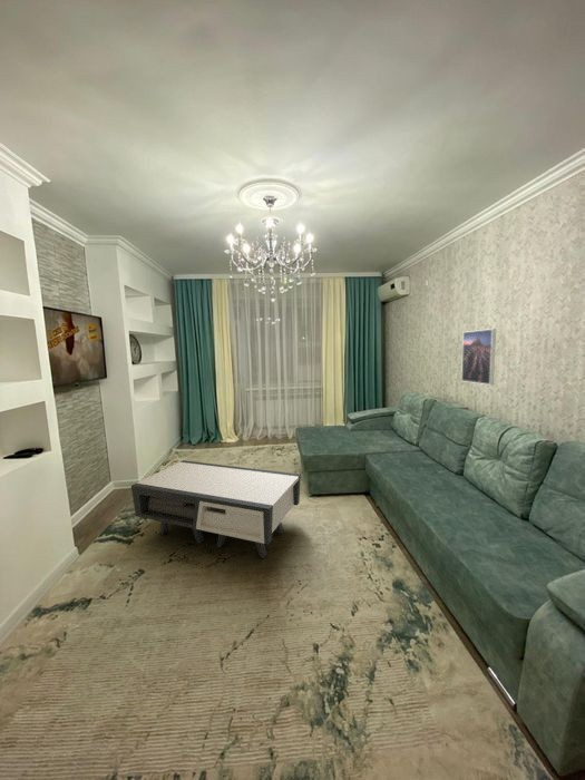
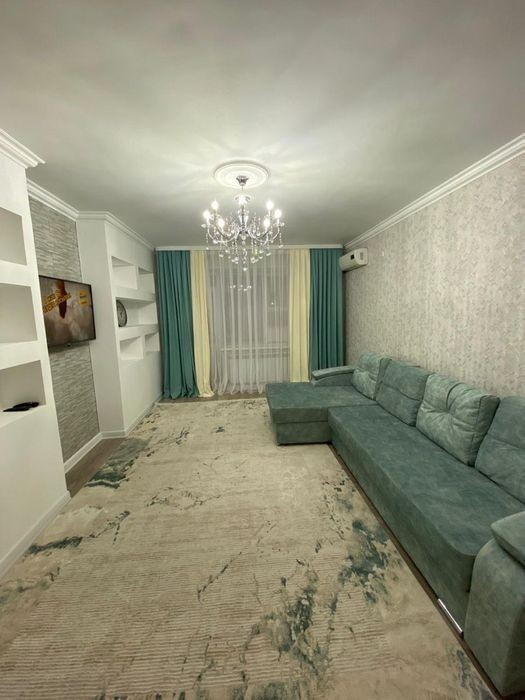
- coffee table [130,459,302,559]
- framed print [460,328,497,386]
